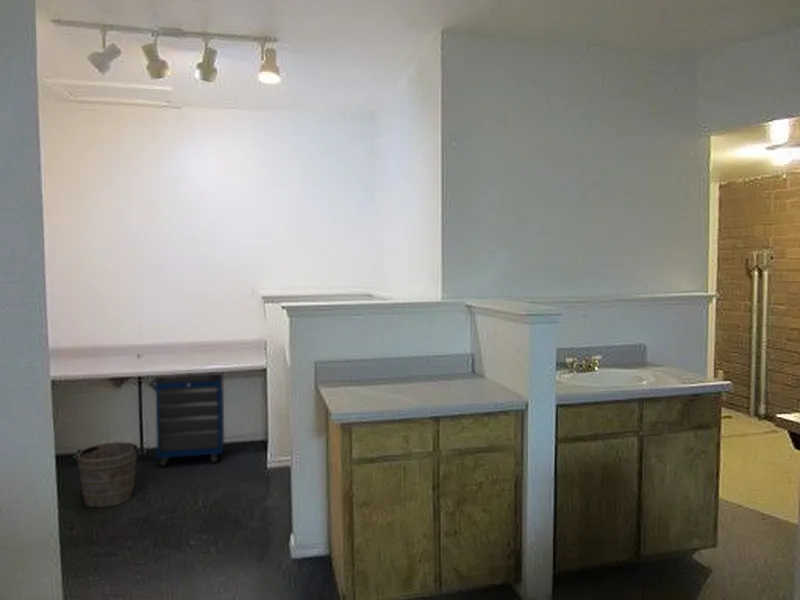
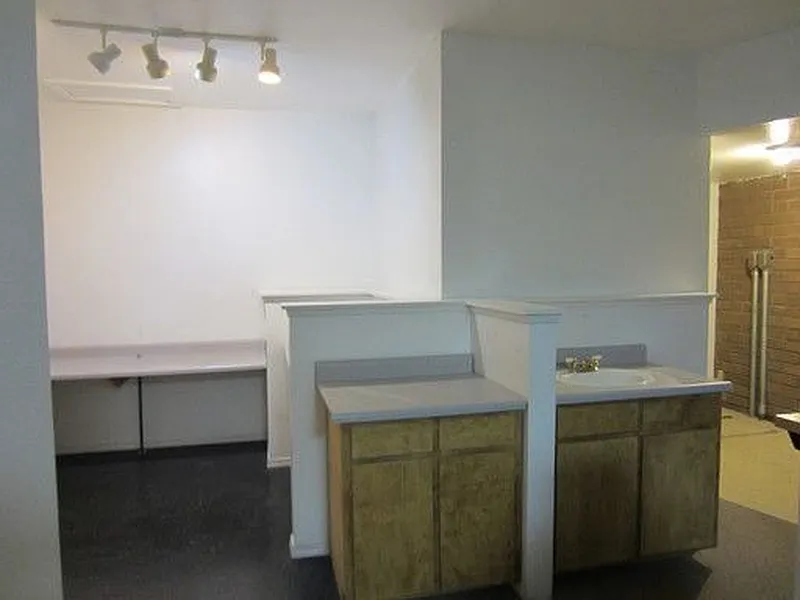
- cabinet [147,372,225,468]
- bucket [71,441,140,508]
